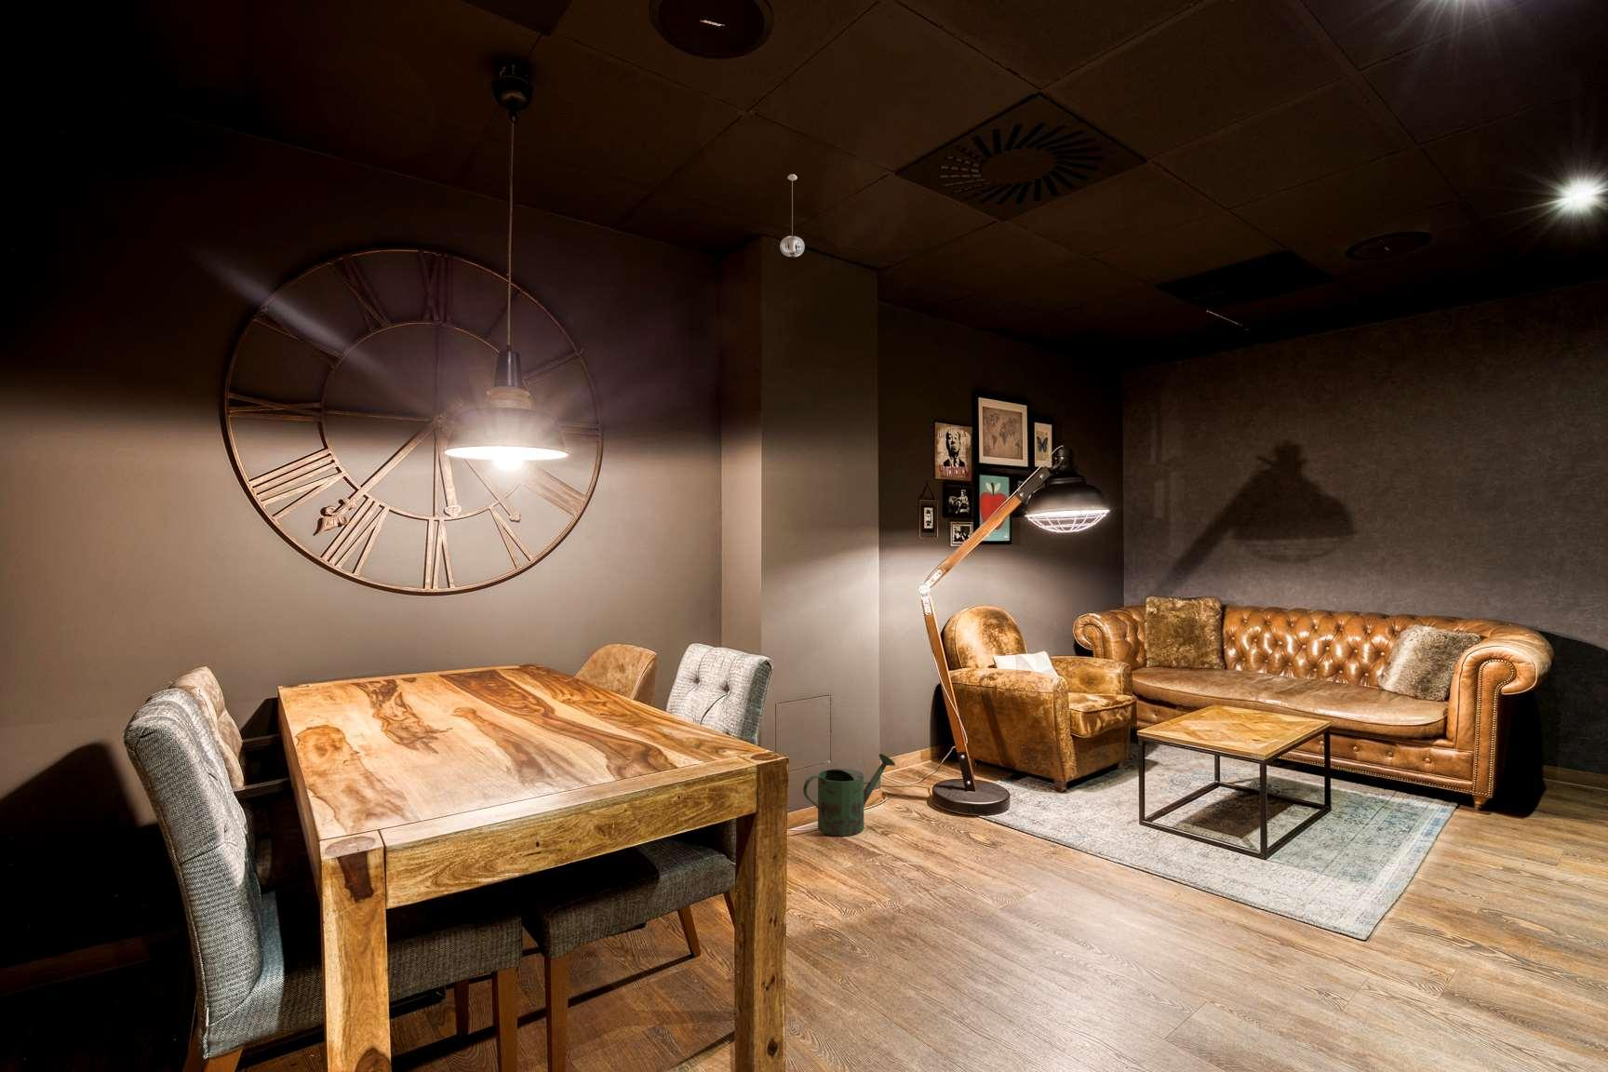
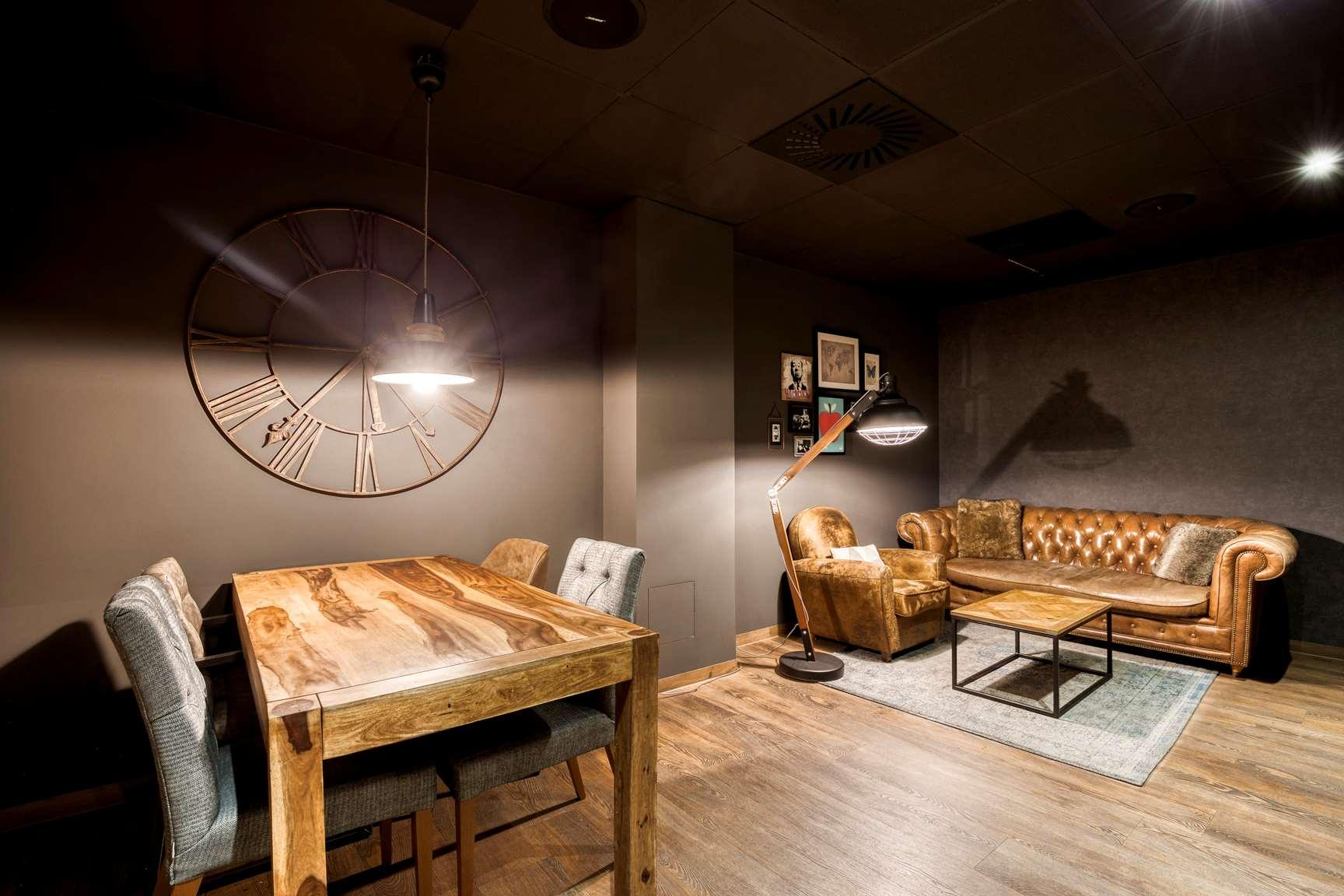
- watering can [802,753,896,838]
- pendant light [779,173,806,257]
